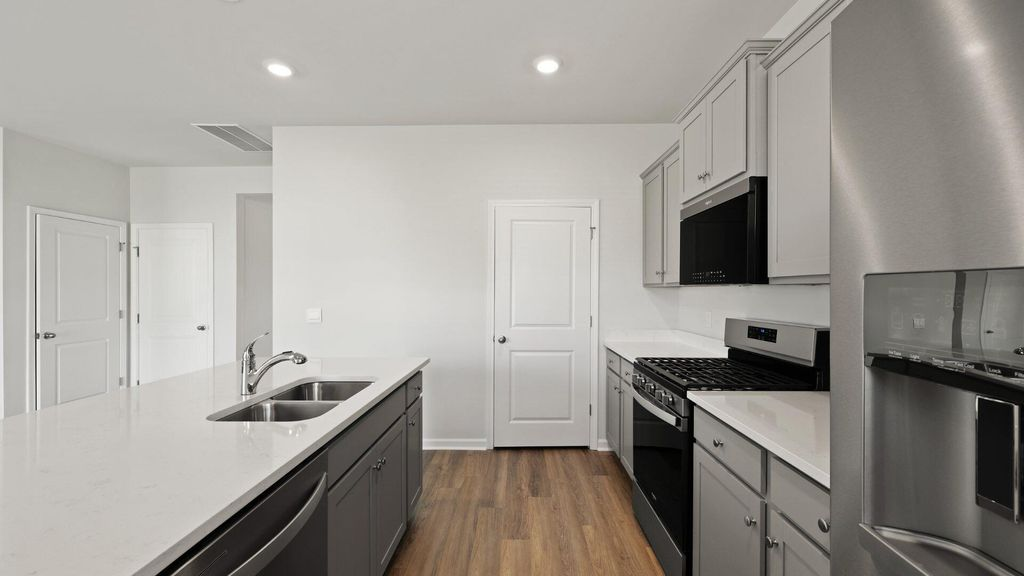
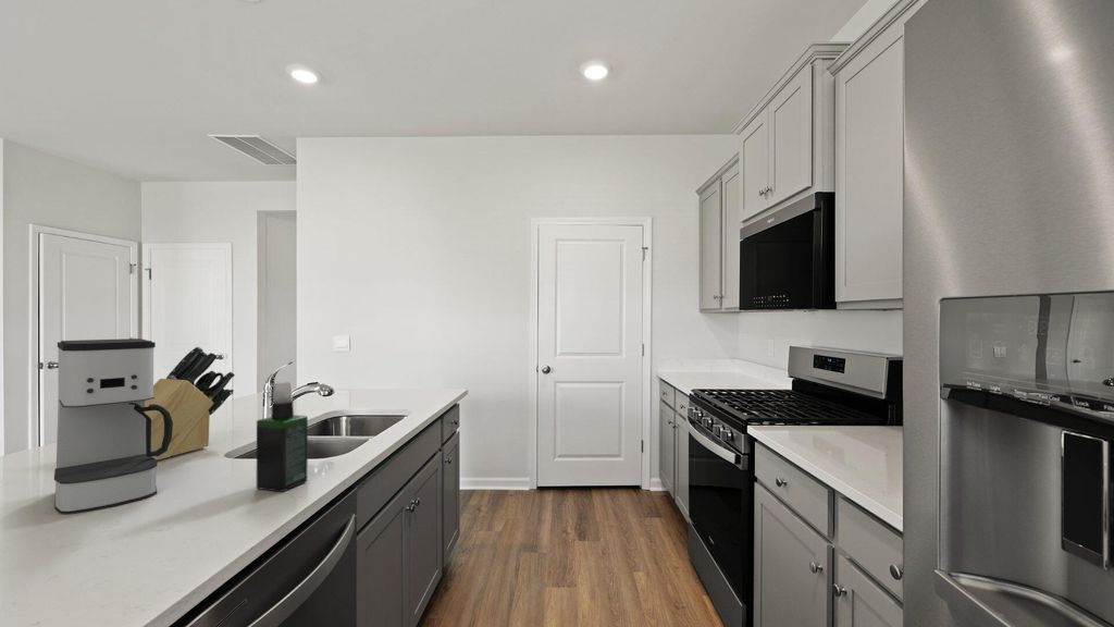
+ coffee maker [53,337,173,515]
+ knife block [145,345,236,462]
+ spray bottle [256,380,309,493]
